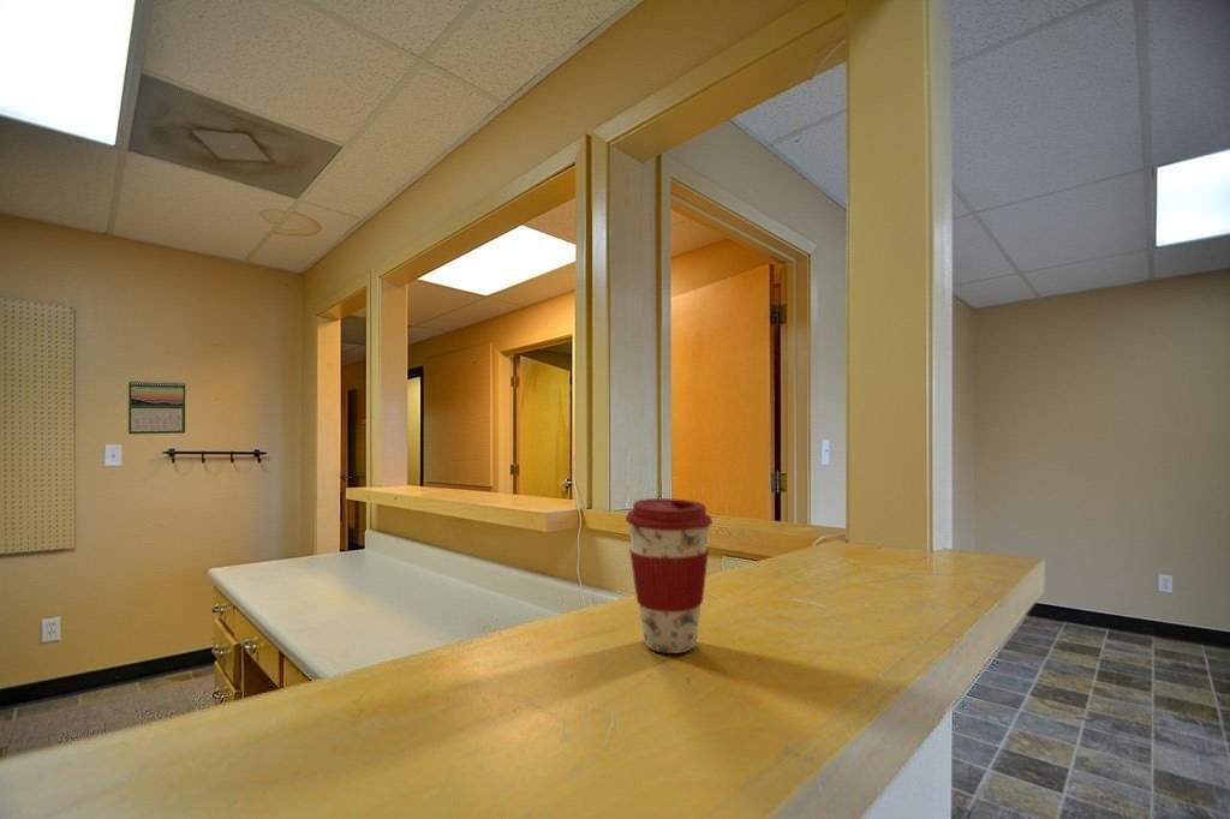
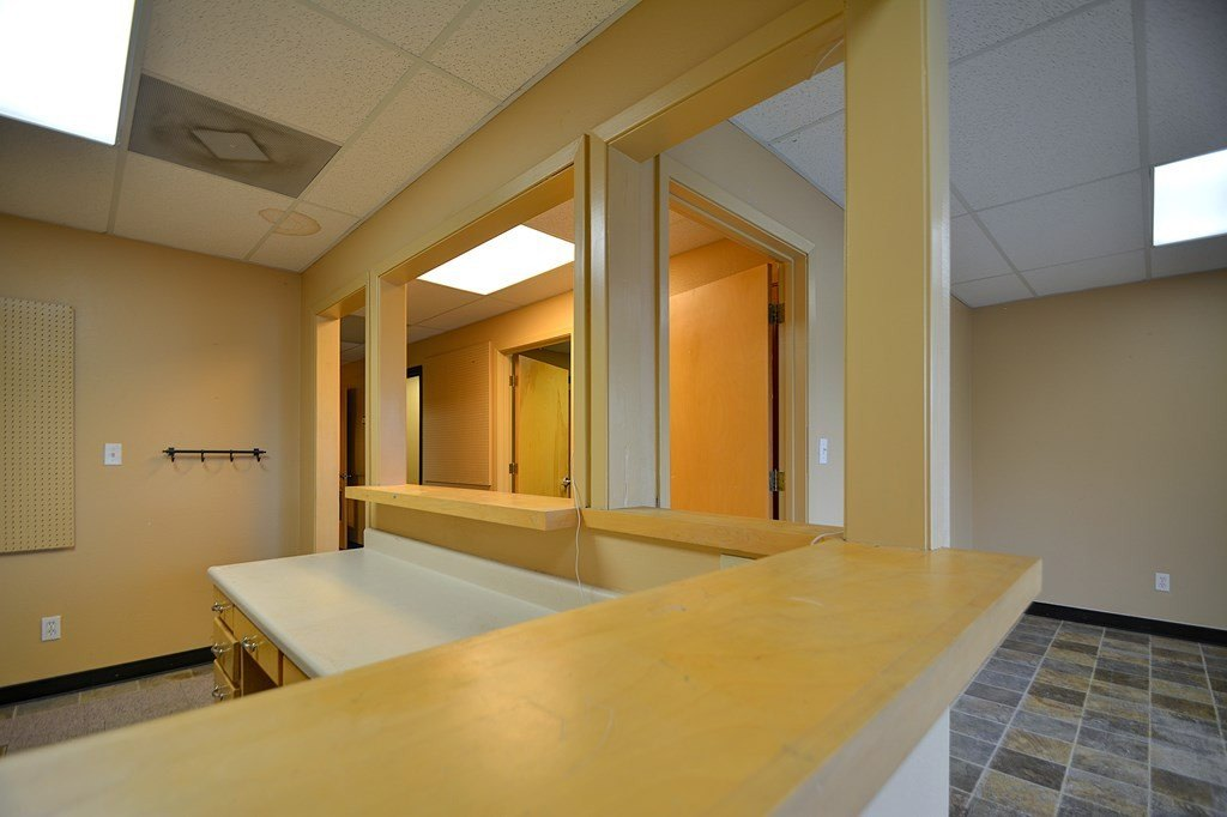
- calendar [127,379,186,436]
- coffee cup [625,497,713,654]
